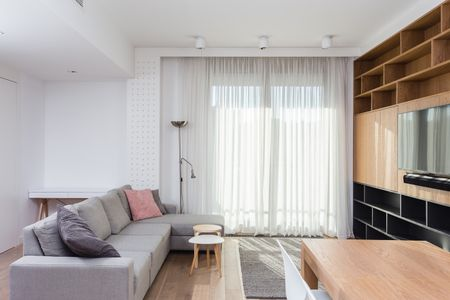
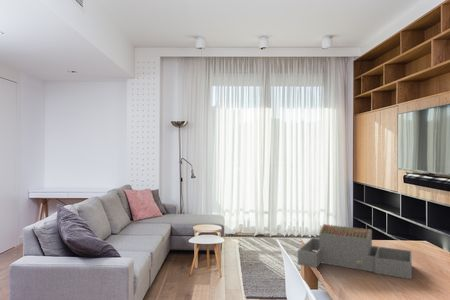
+ architectural model [297,223,413,280]
